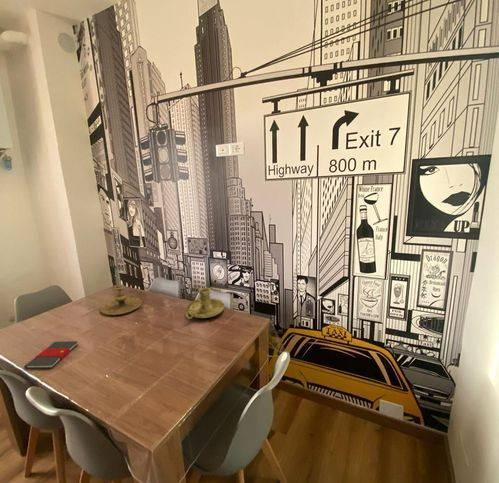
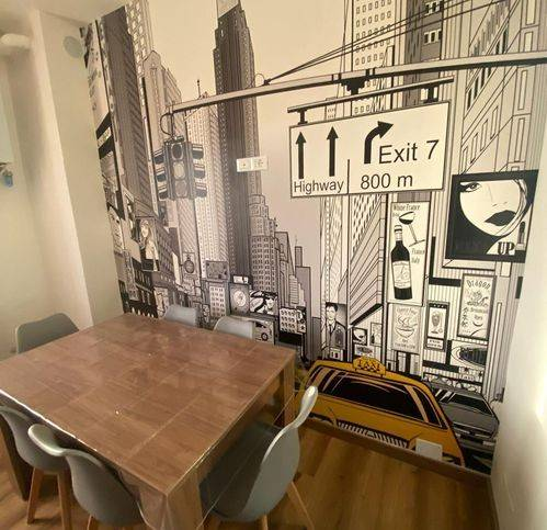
- book [23,340,79,370]
- candle holder [100,267,143,316]
- candle holder [185,287,225,320]
